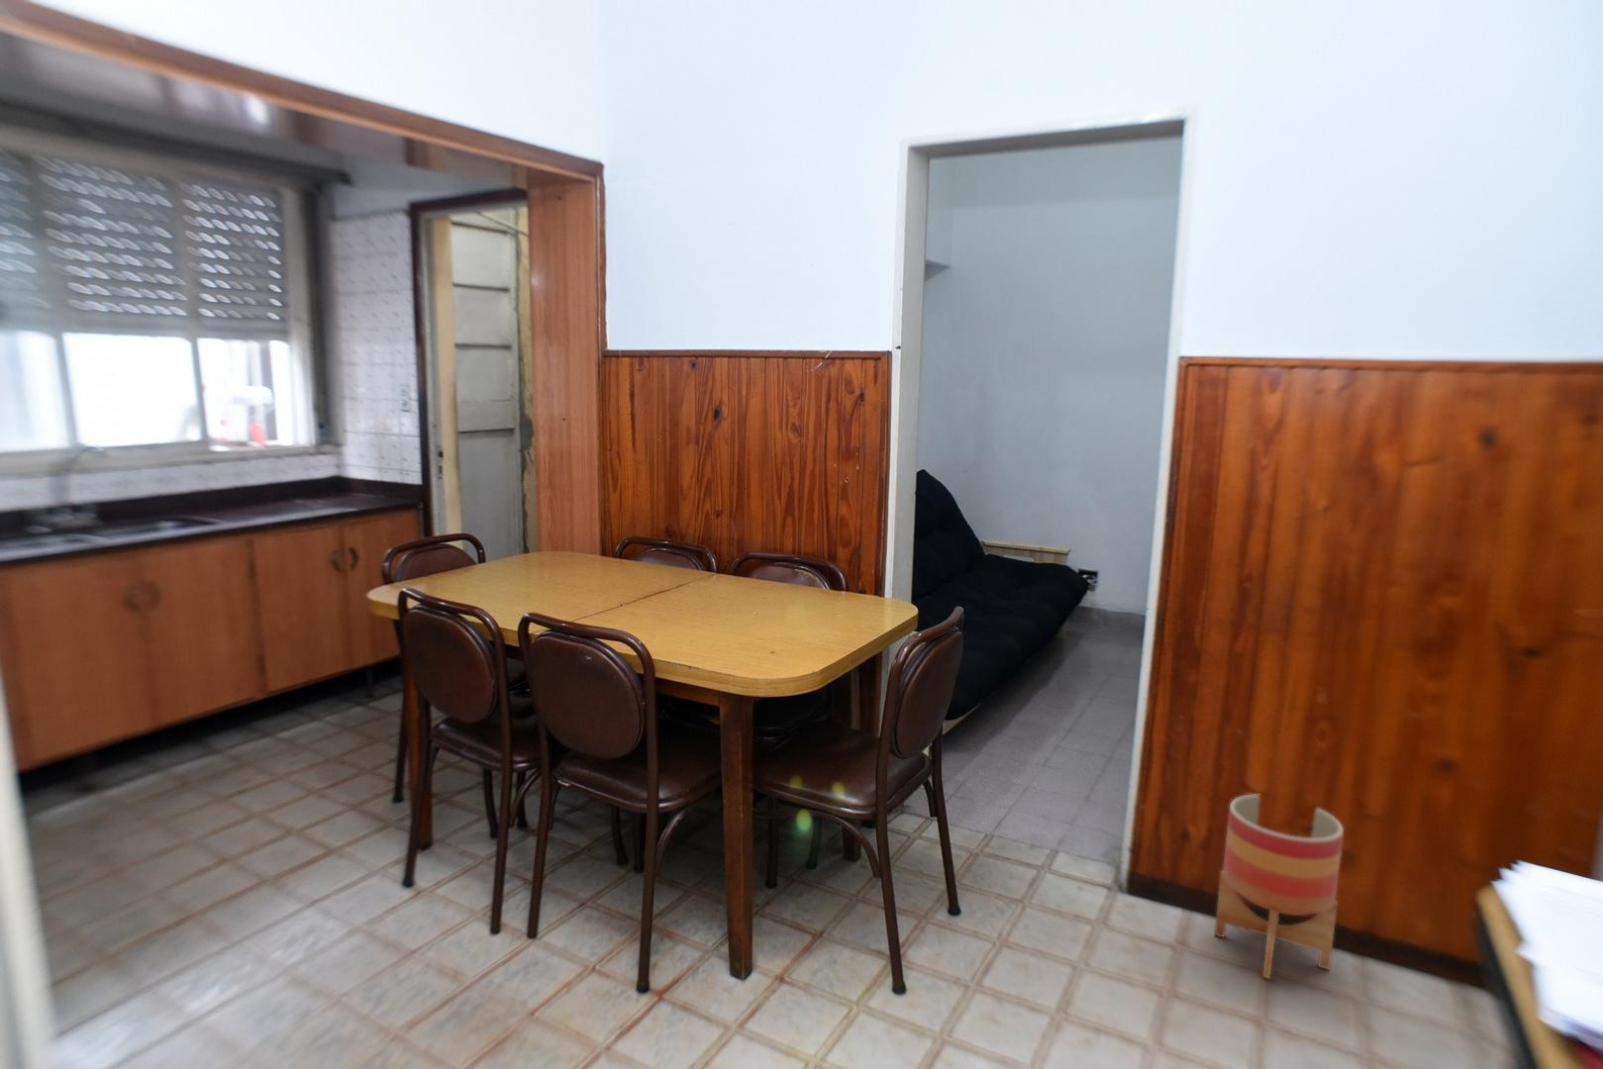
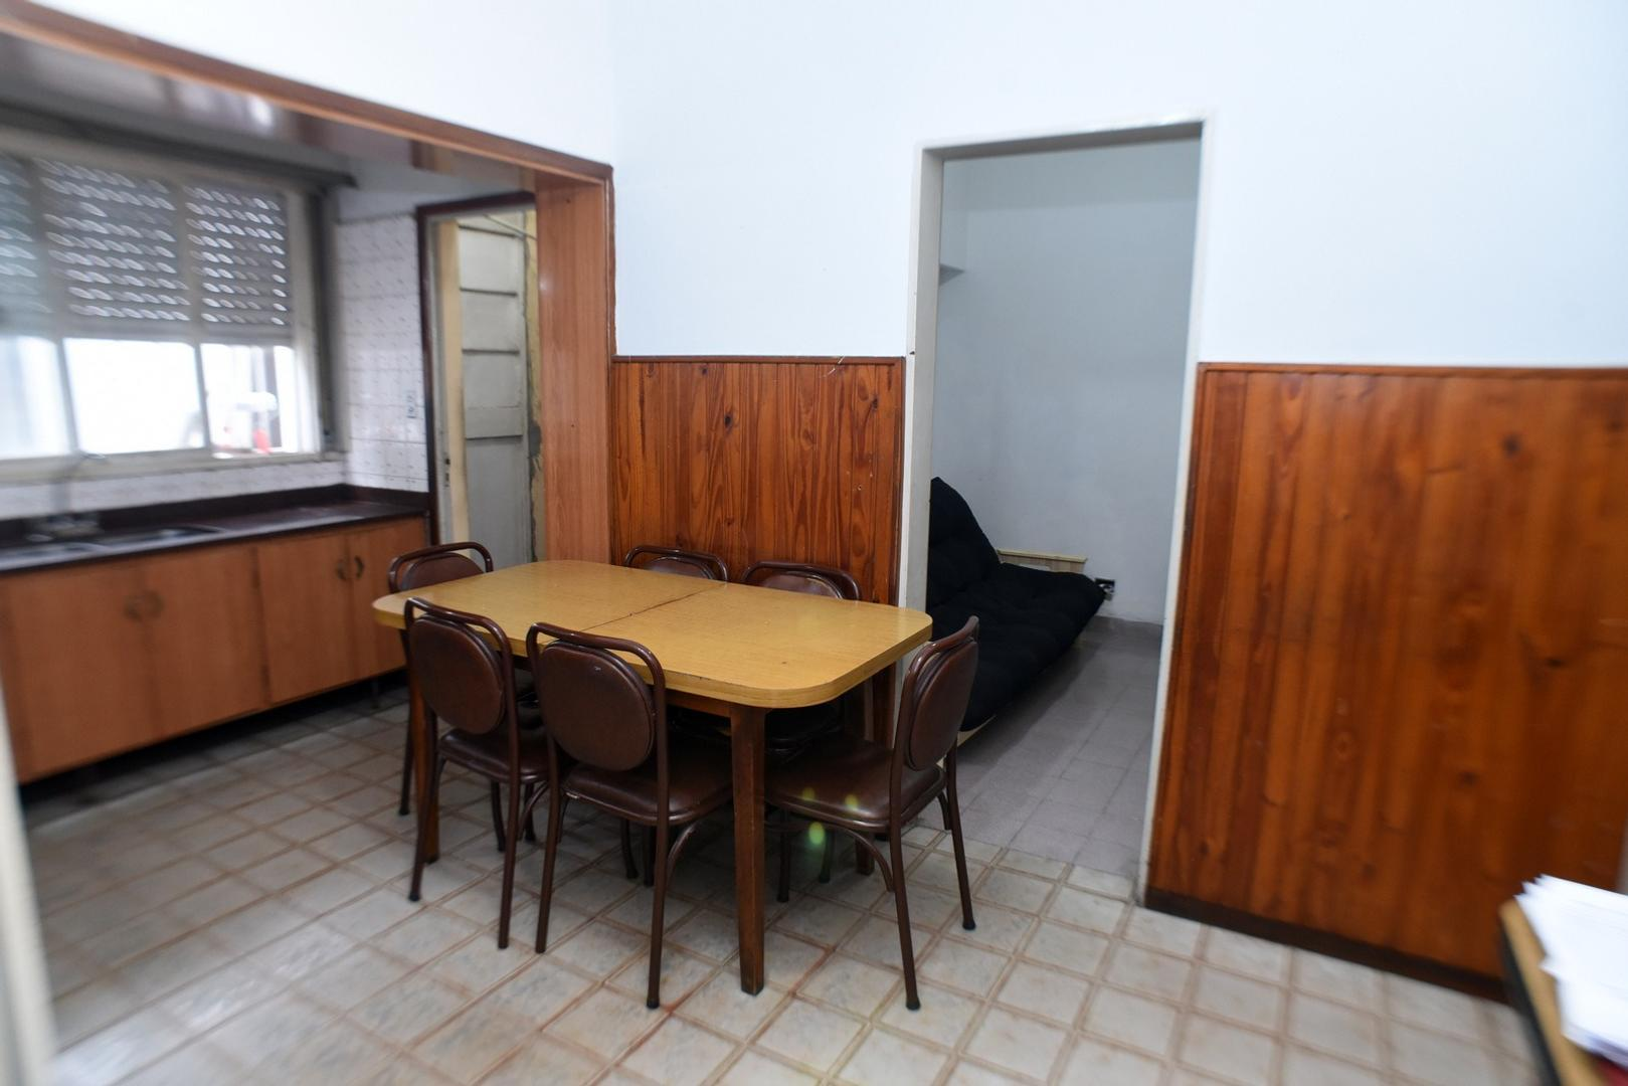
- planter [1214,793,1344,980]
